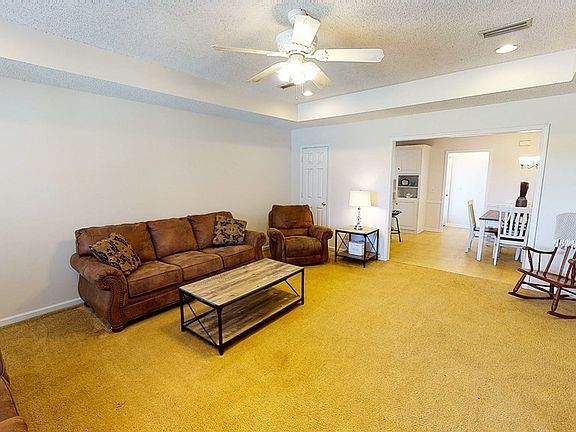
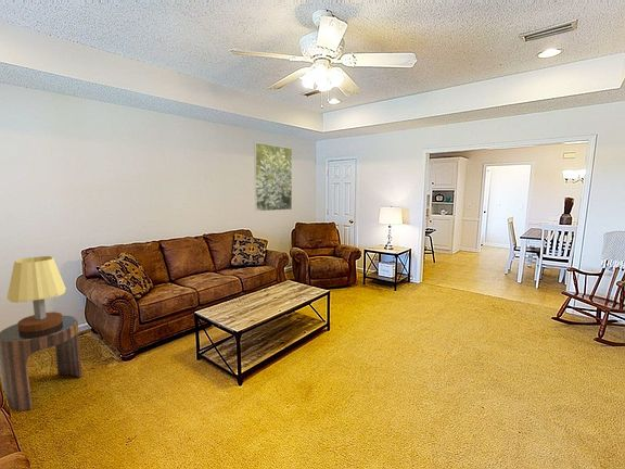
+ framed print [253,141,293,212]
+ table lamp [7,255,67,332]
+ side table [0,315,84,411]
